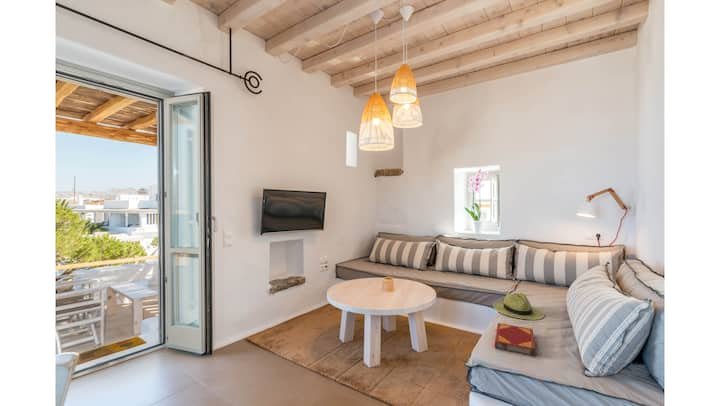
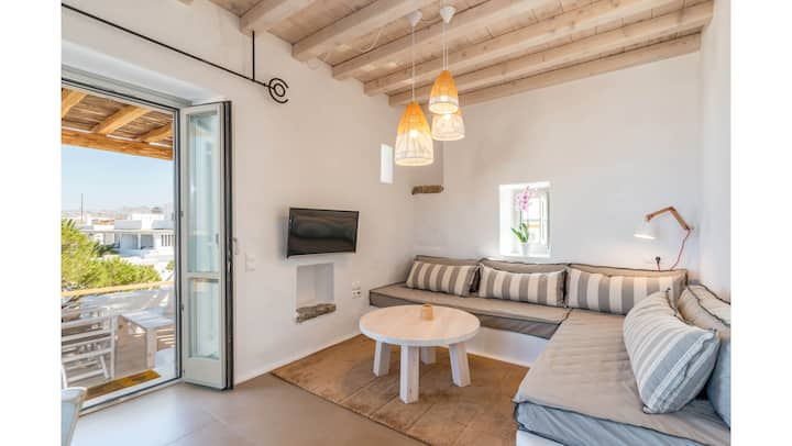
- hardback book [494,322,536,358]
- straw hat [492,292,545,321]
